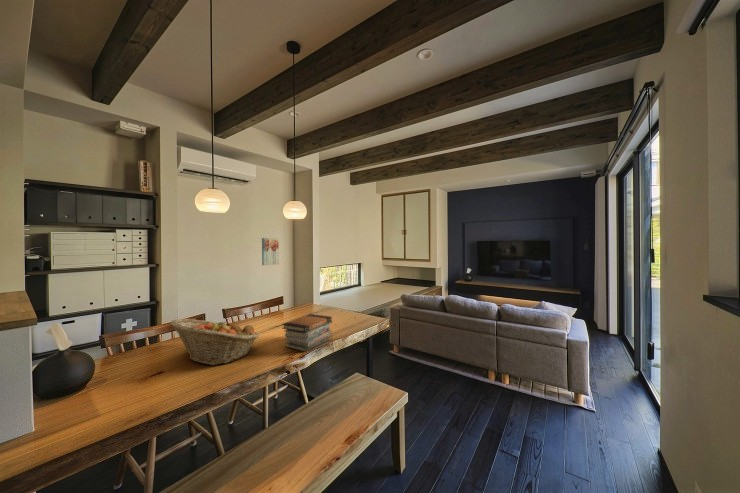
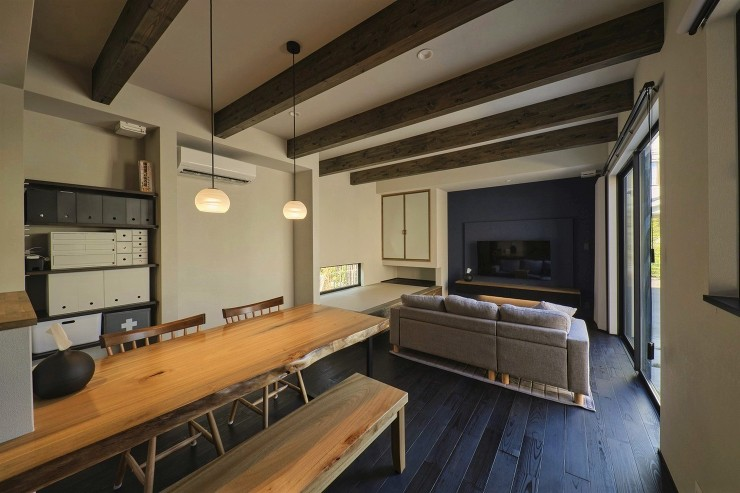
- fruit basket [169,318,260,366]
- wall art [261,237,280,266]
- book stack [281,313,333,353]
